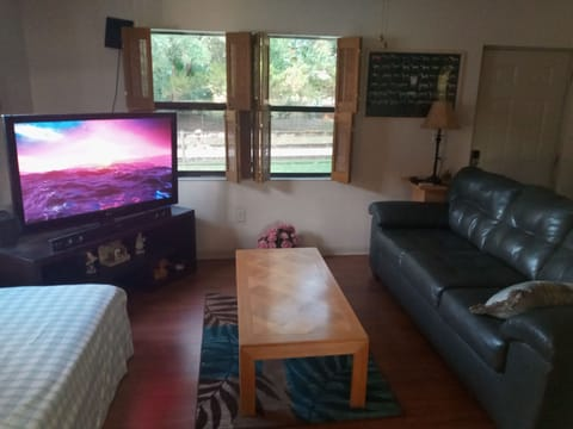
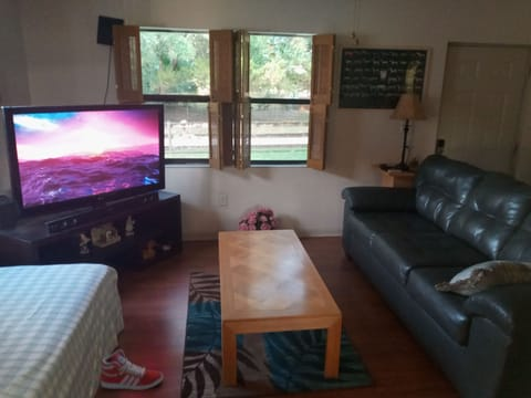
+ sneaker [100,348,164,391]
